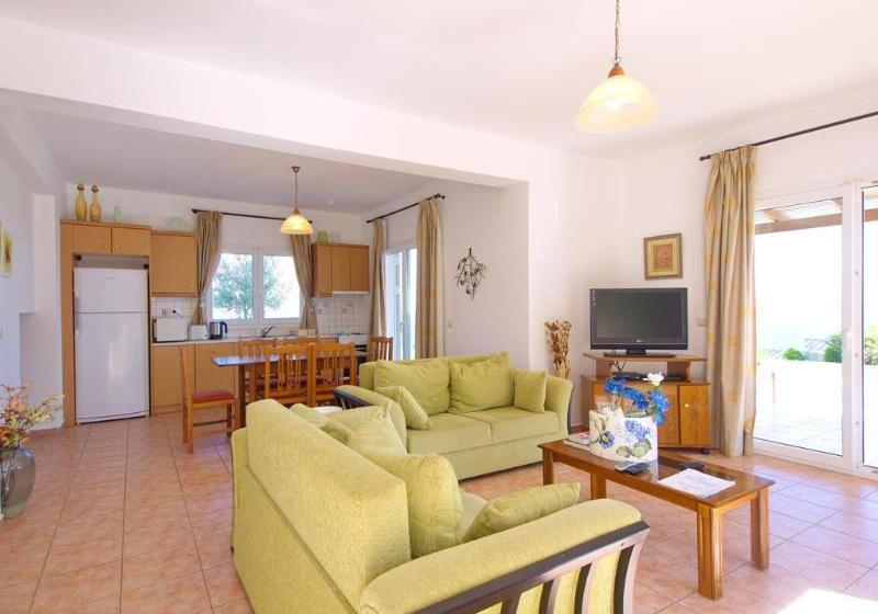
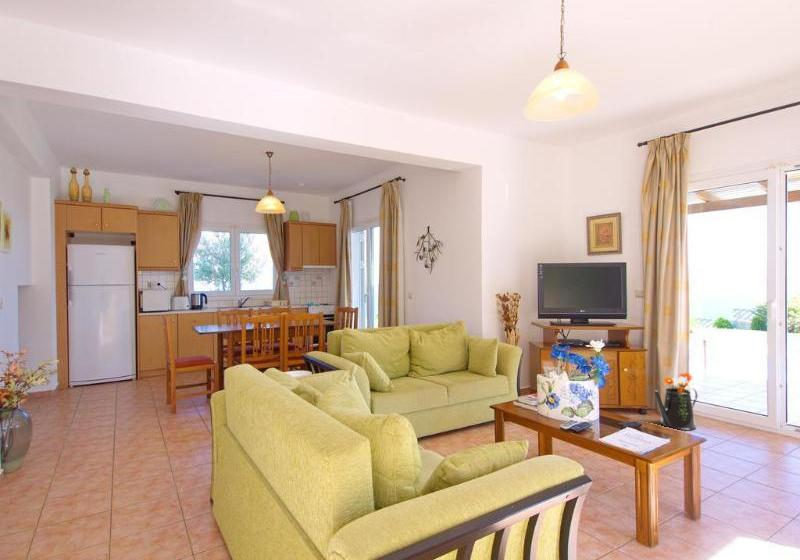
+ watering can [654,371,698,431]
